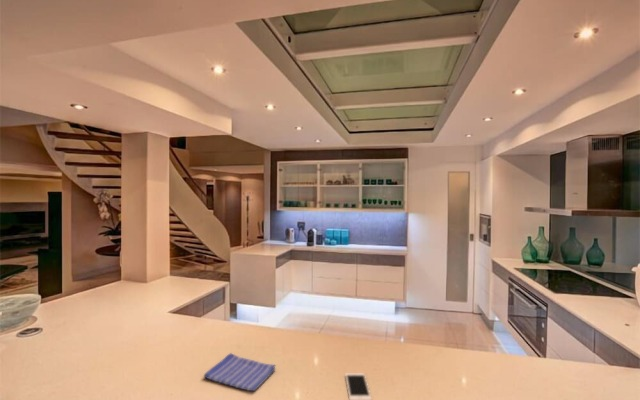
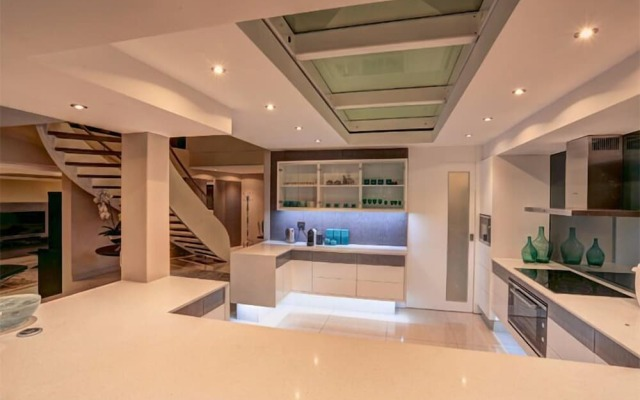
- cell phone [344,372,373,400]
- dish towel [203,352,276,392]
